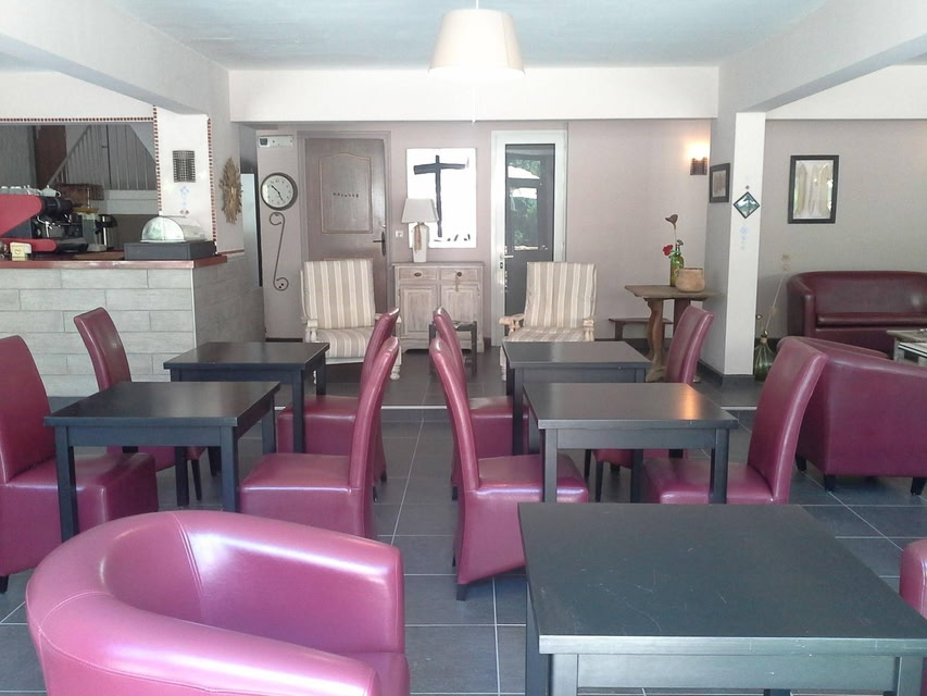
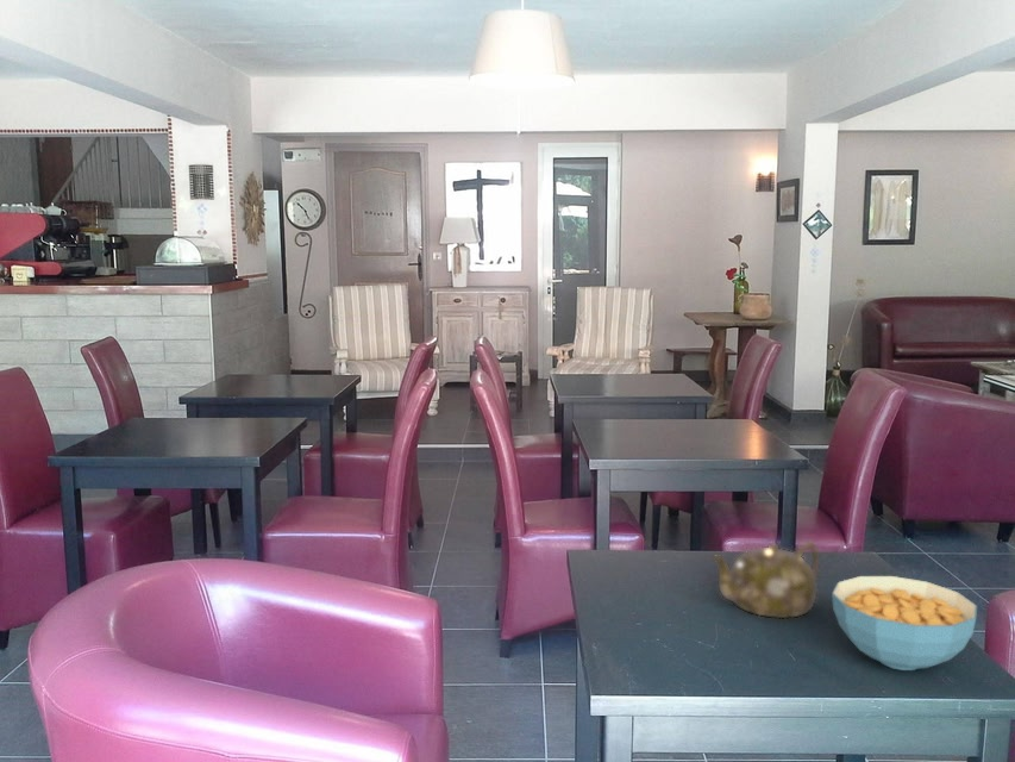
+ teapot [710,541,820,619]
+ cereal bowl [831,575,978,672]
